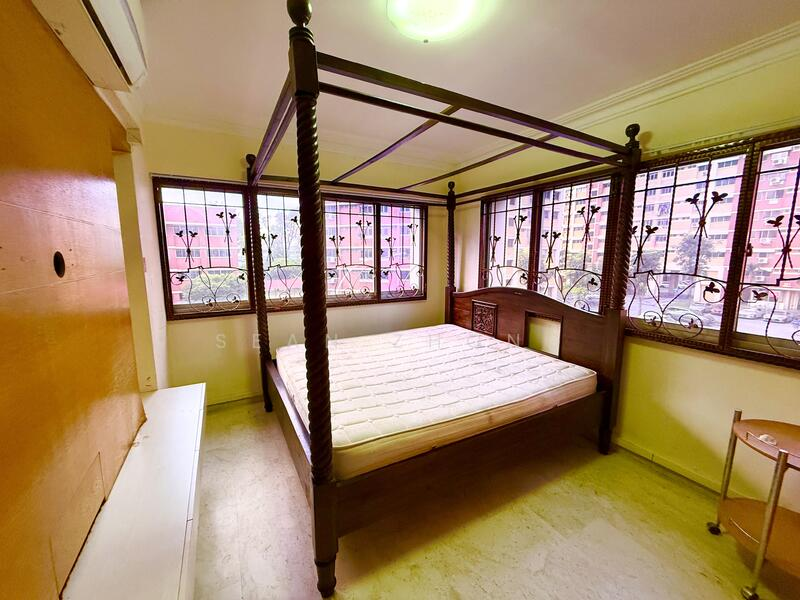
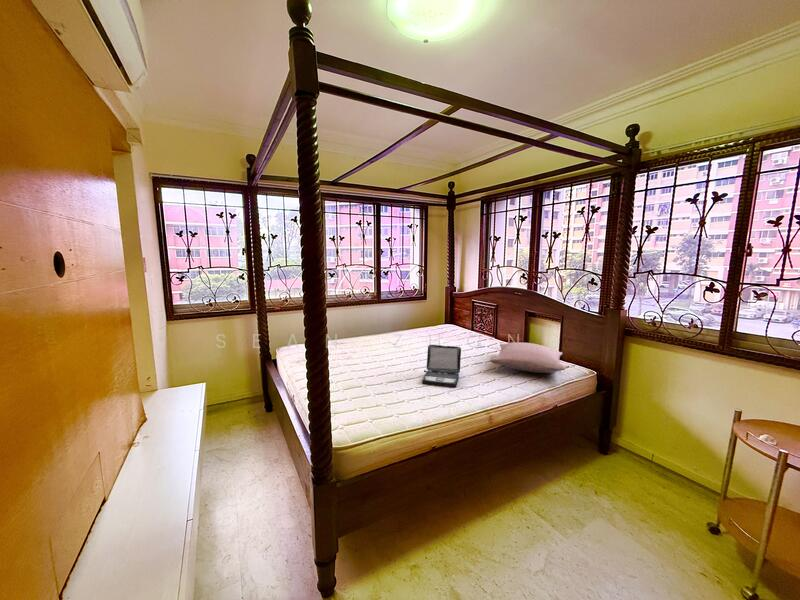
+ pillow [489,341,566,374]
+ laptop [421,344,462,389]
